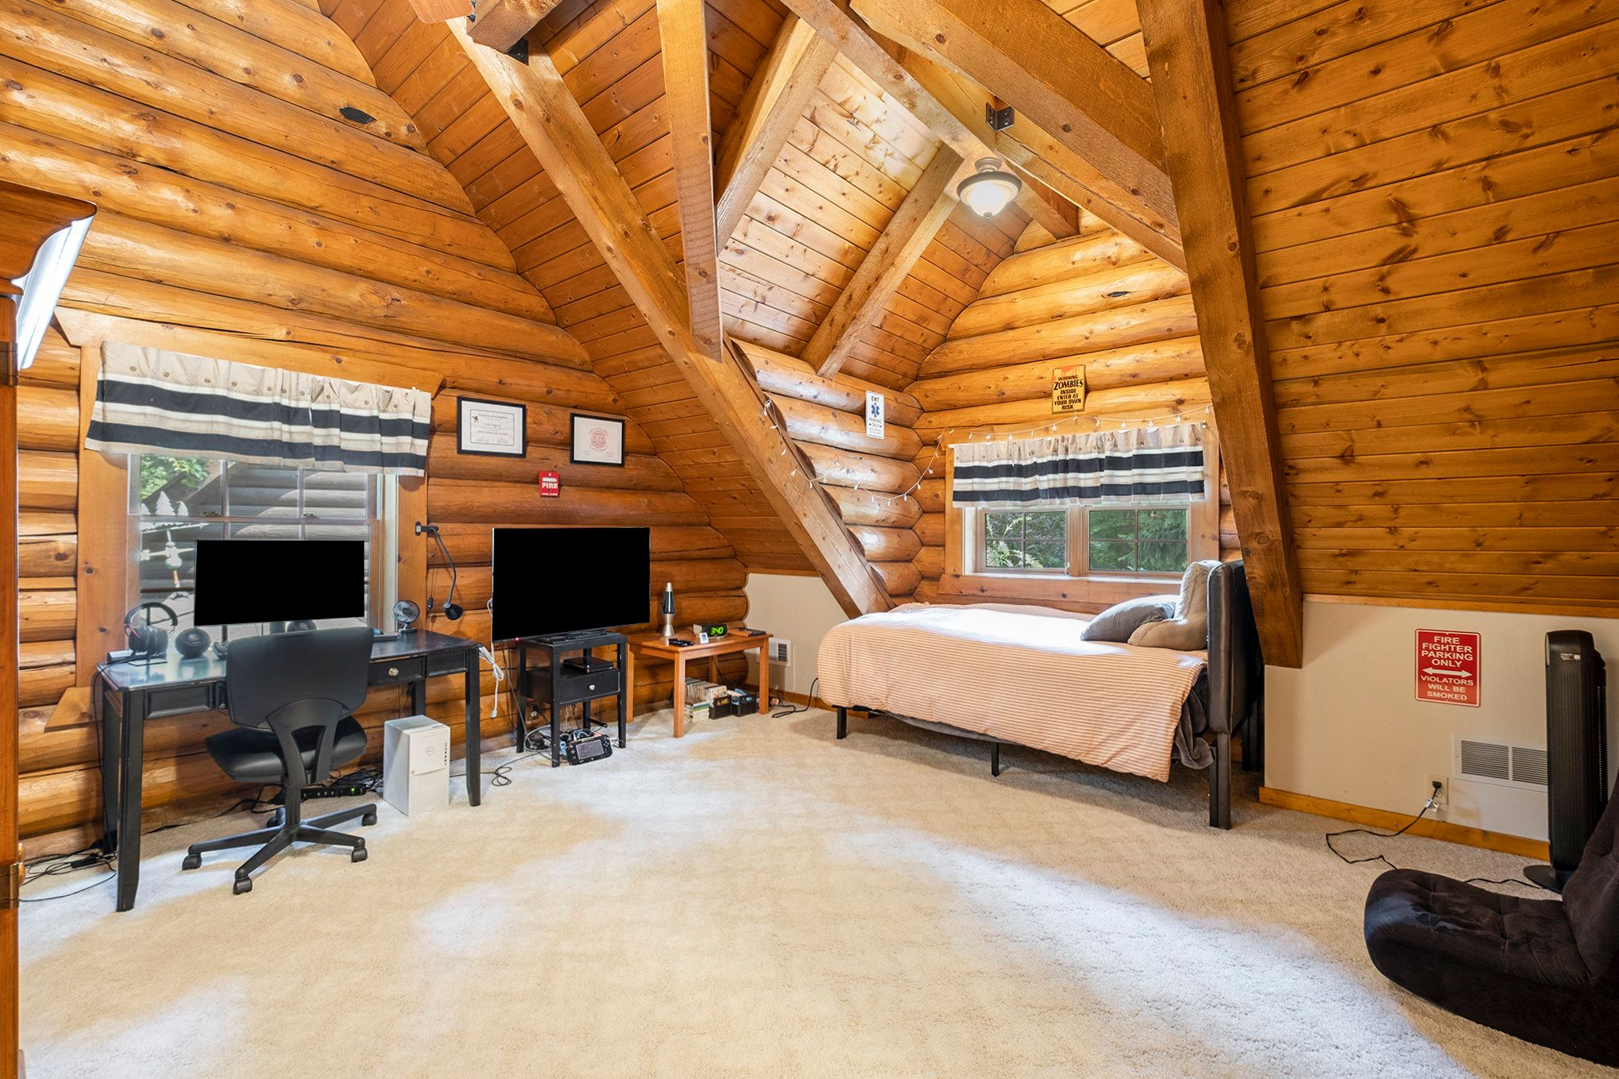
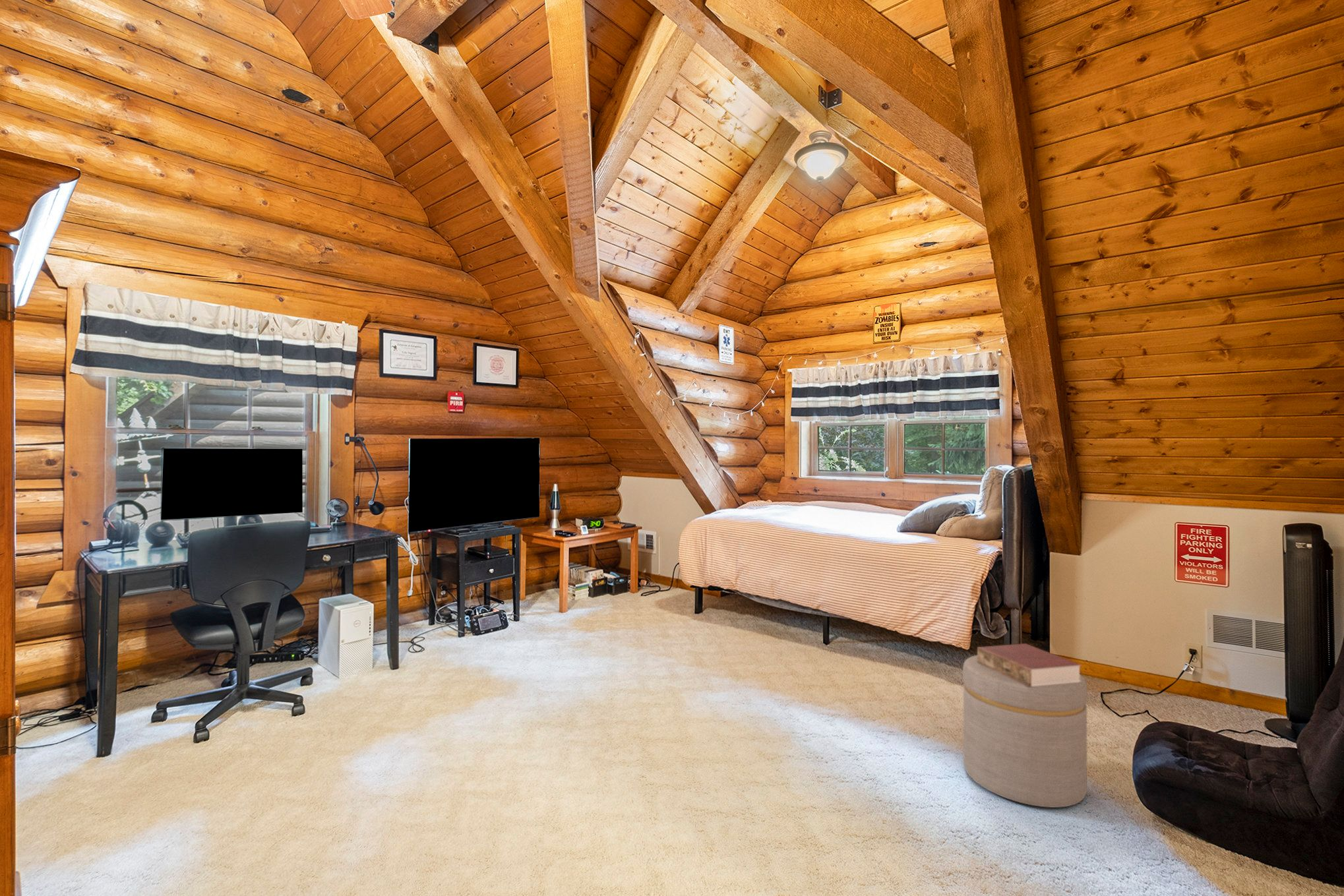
+ book [977,643,1082,686]
+ ottoman [962,655,1088,808]
